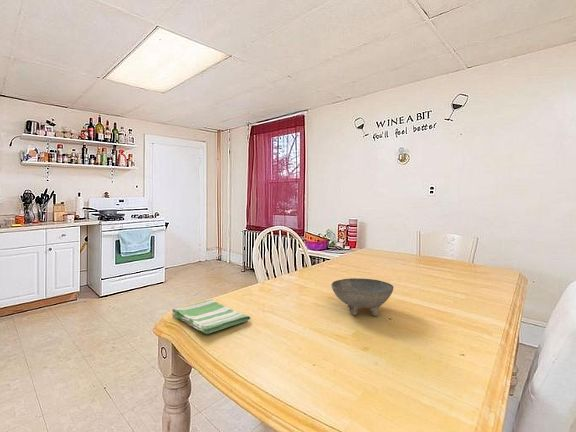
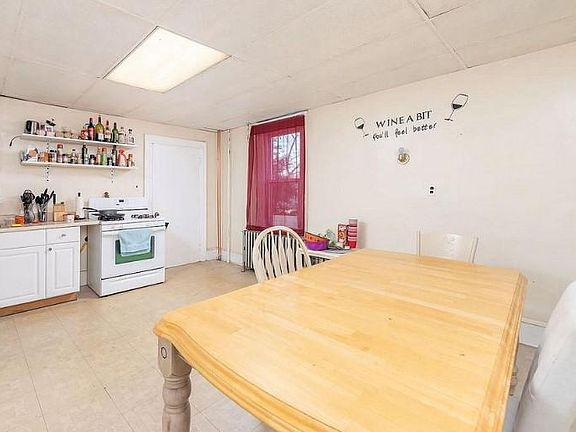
- dish towel [171,298,251,335]
- bowl [330,277,395,317]
